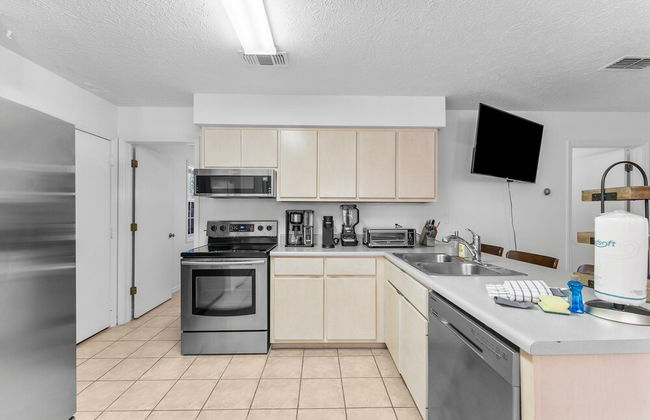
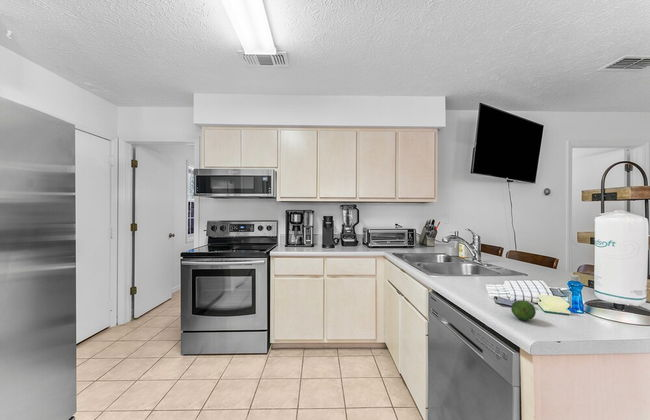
+ fruit [510,299,537,321]
